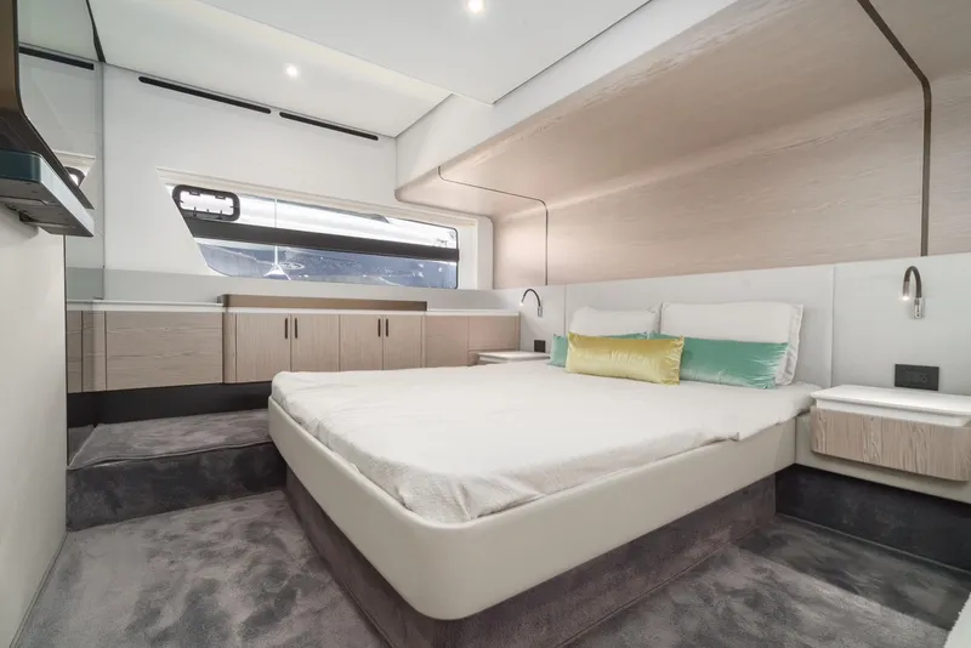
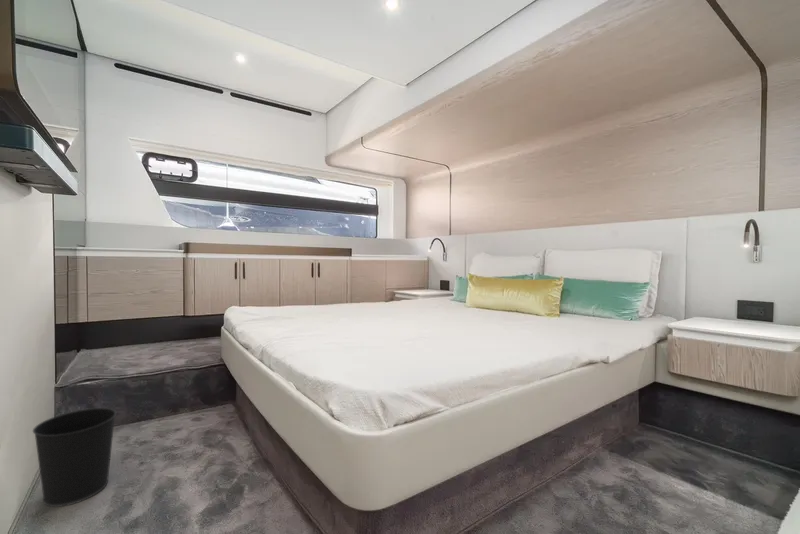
+ wastebasket [32,407,118,508]
